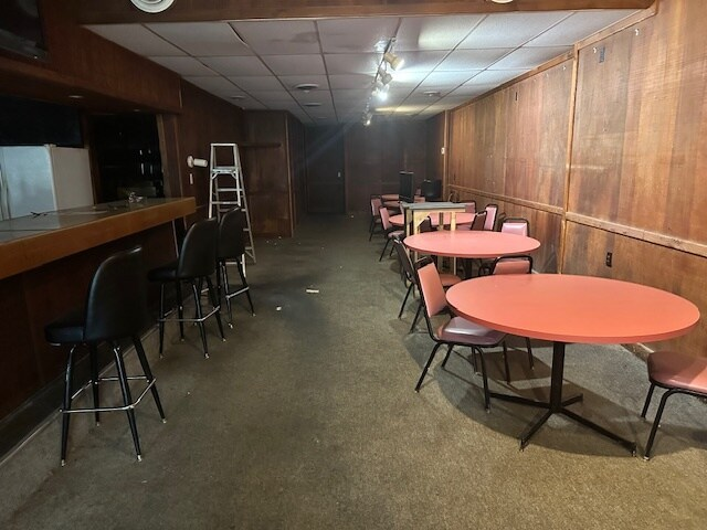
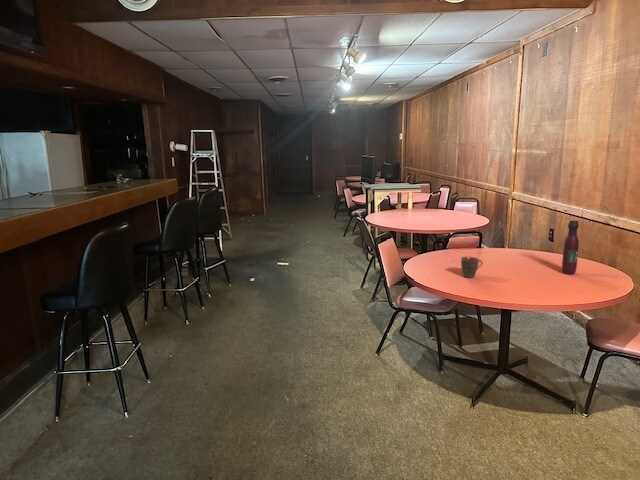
+ wine bottle [561,220,580,275]
+ mug [459,256,484,279]
